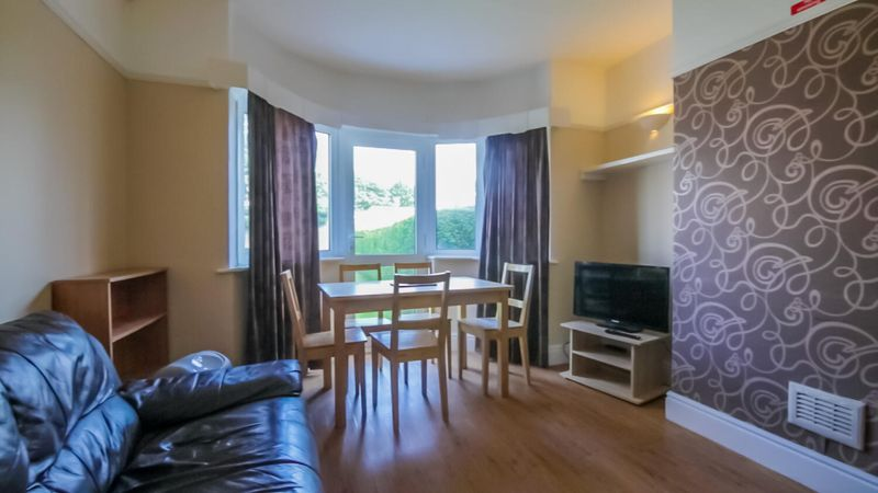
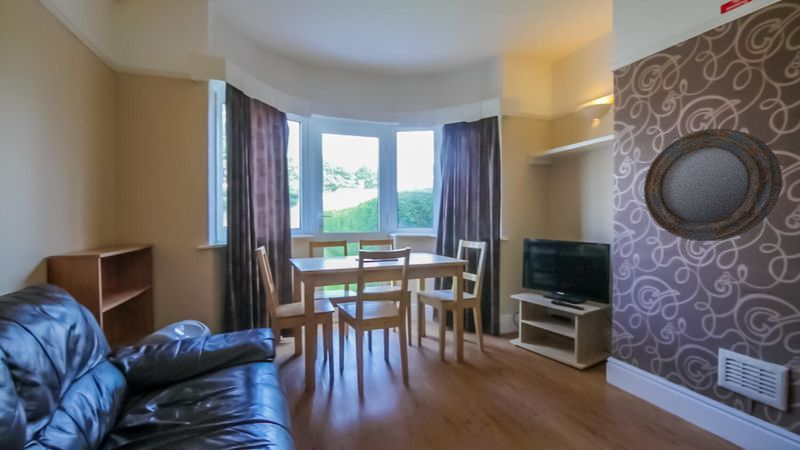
+ home mirror [643,128,783,242]
